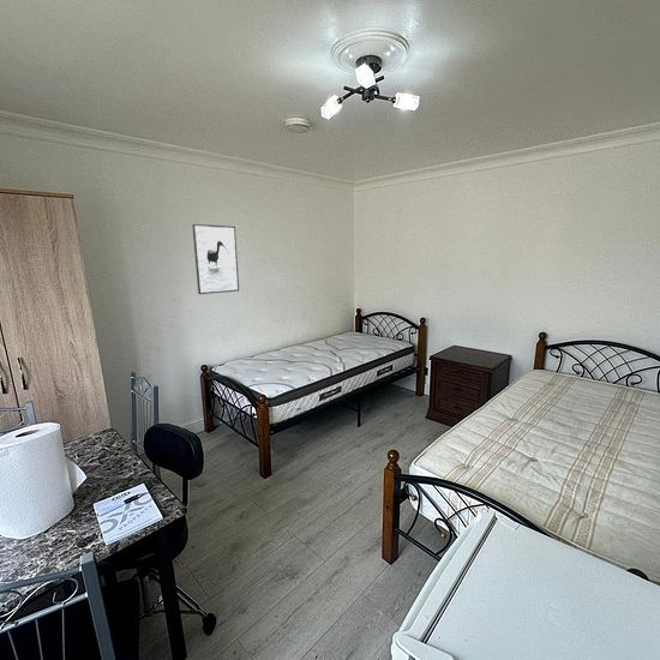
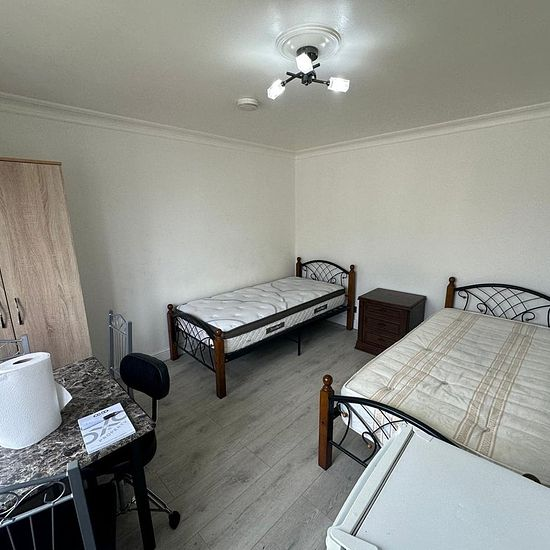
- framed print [191,223,240,295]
